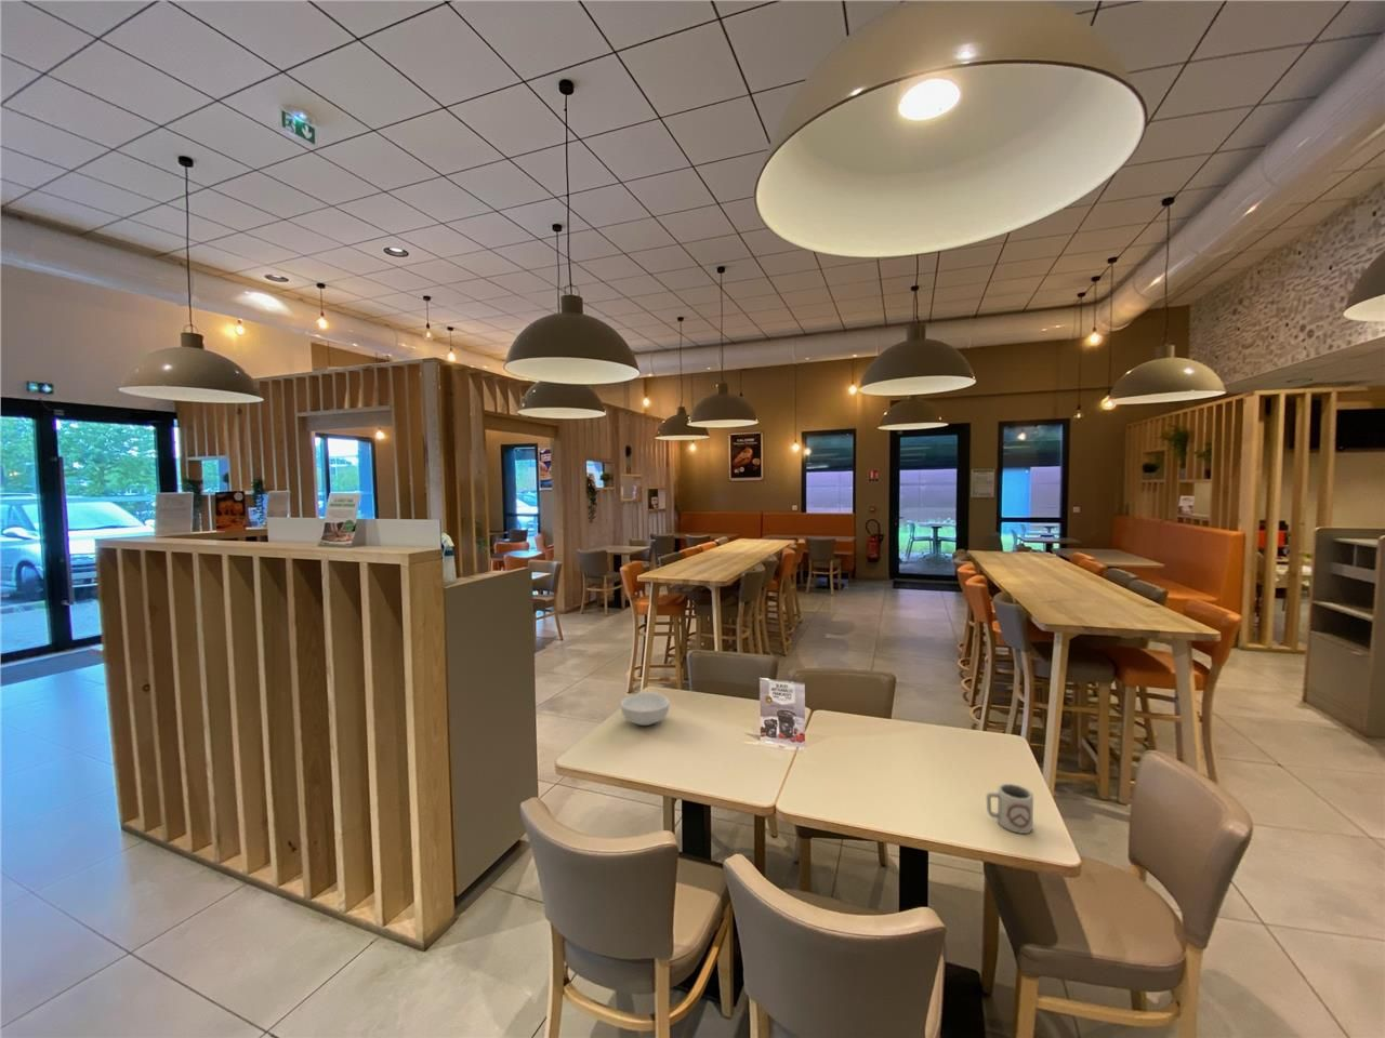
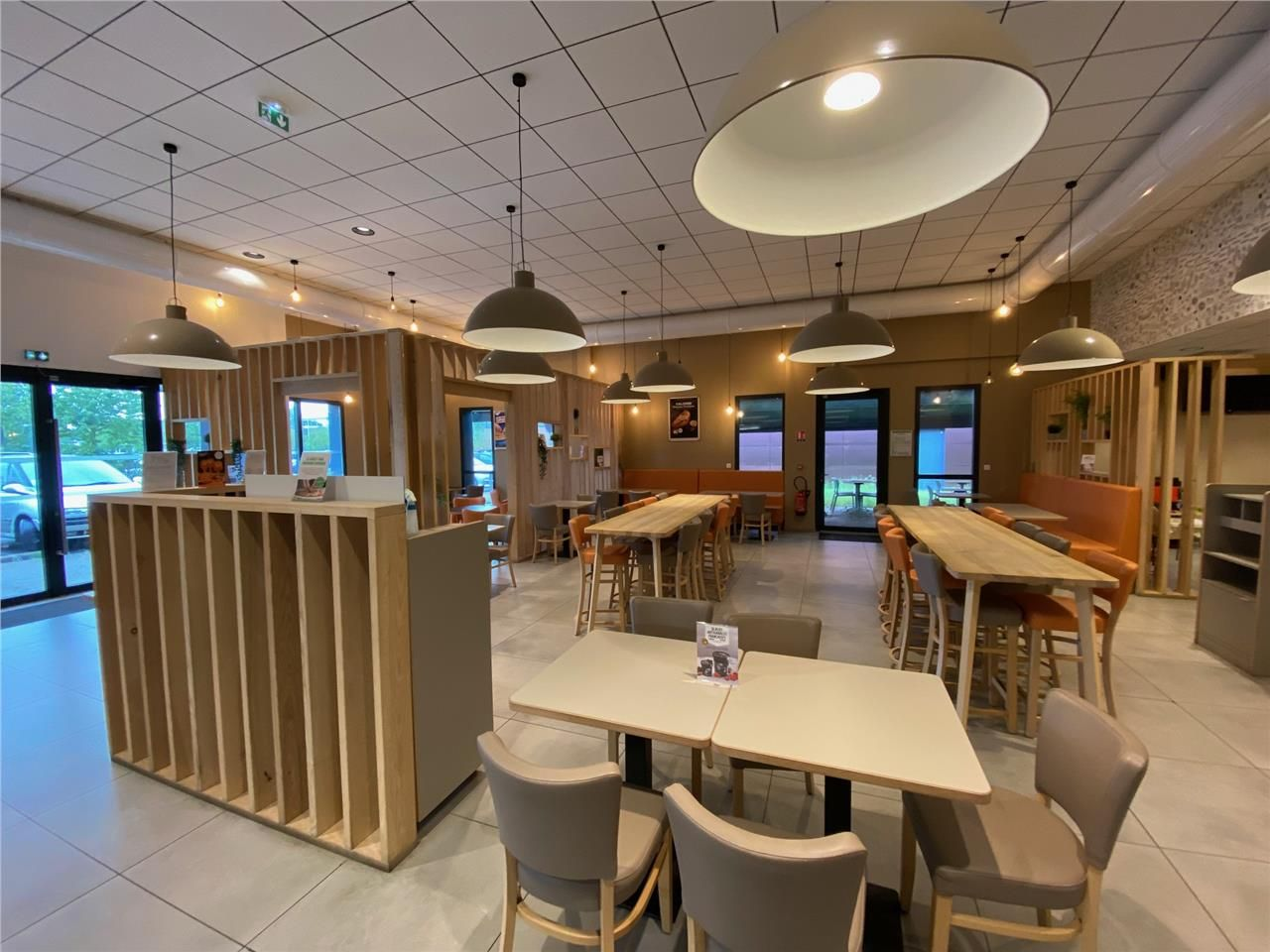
- cereal bowl [621,692,671,726]
- cup [985,783,1035,835]
